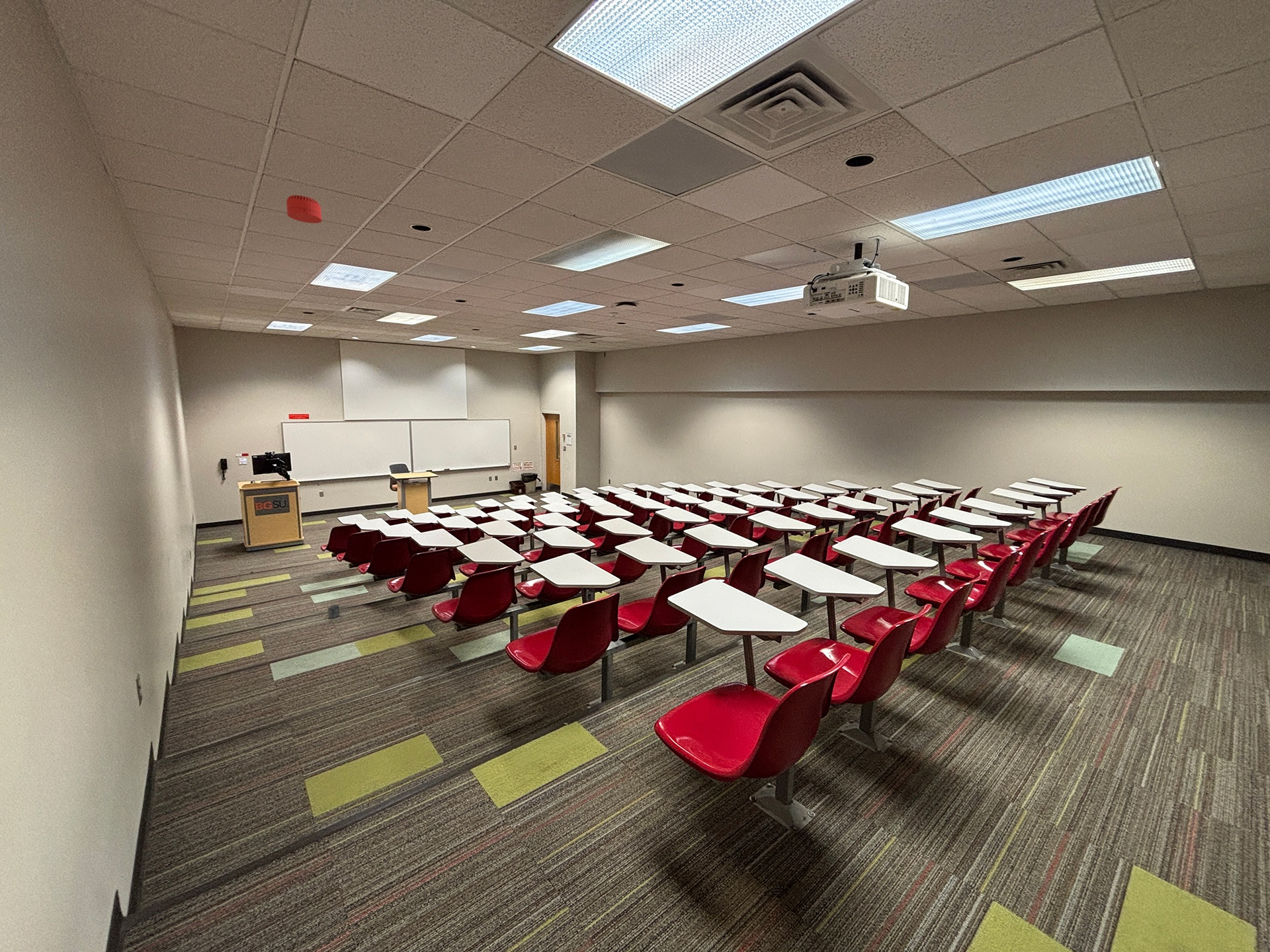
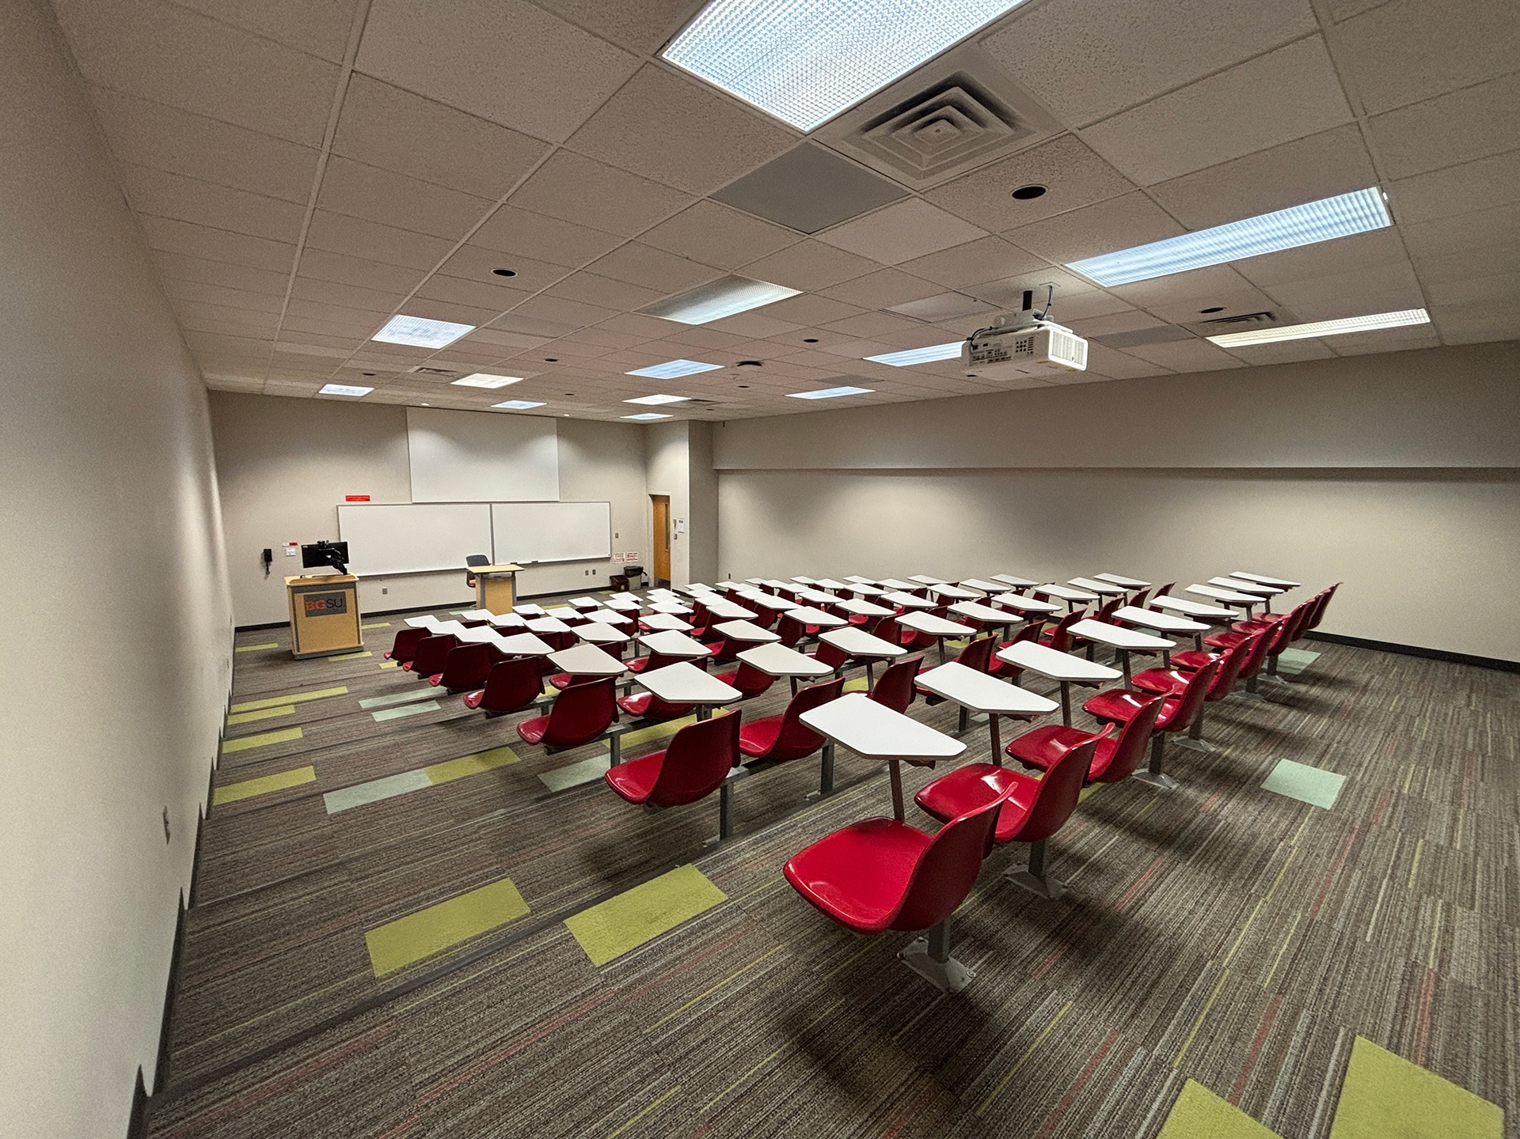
- box [327,604,341,619]
- smoke detector [286,194,322,224]
